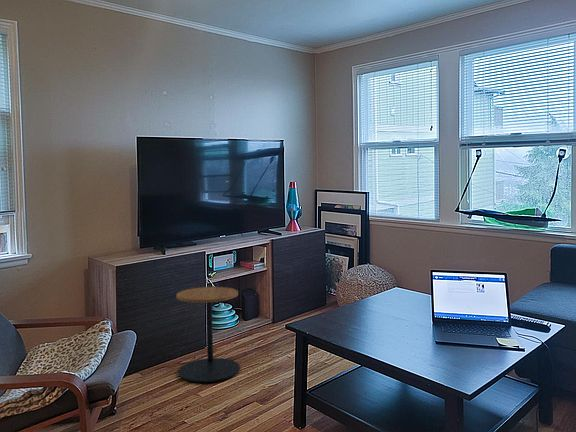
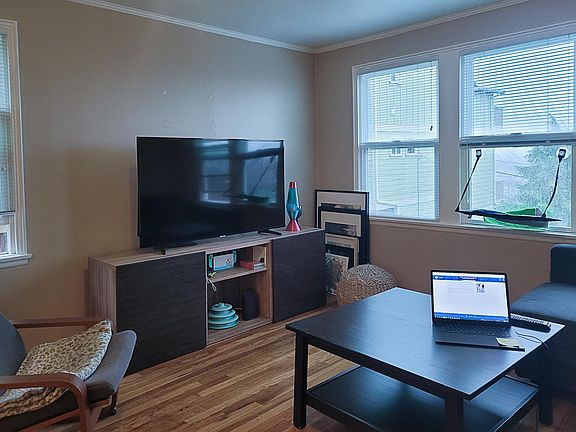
- side table [175,286,241,383]
